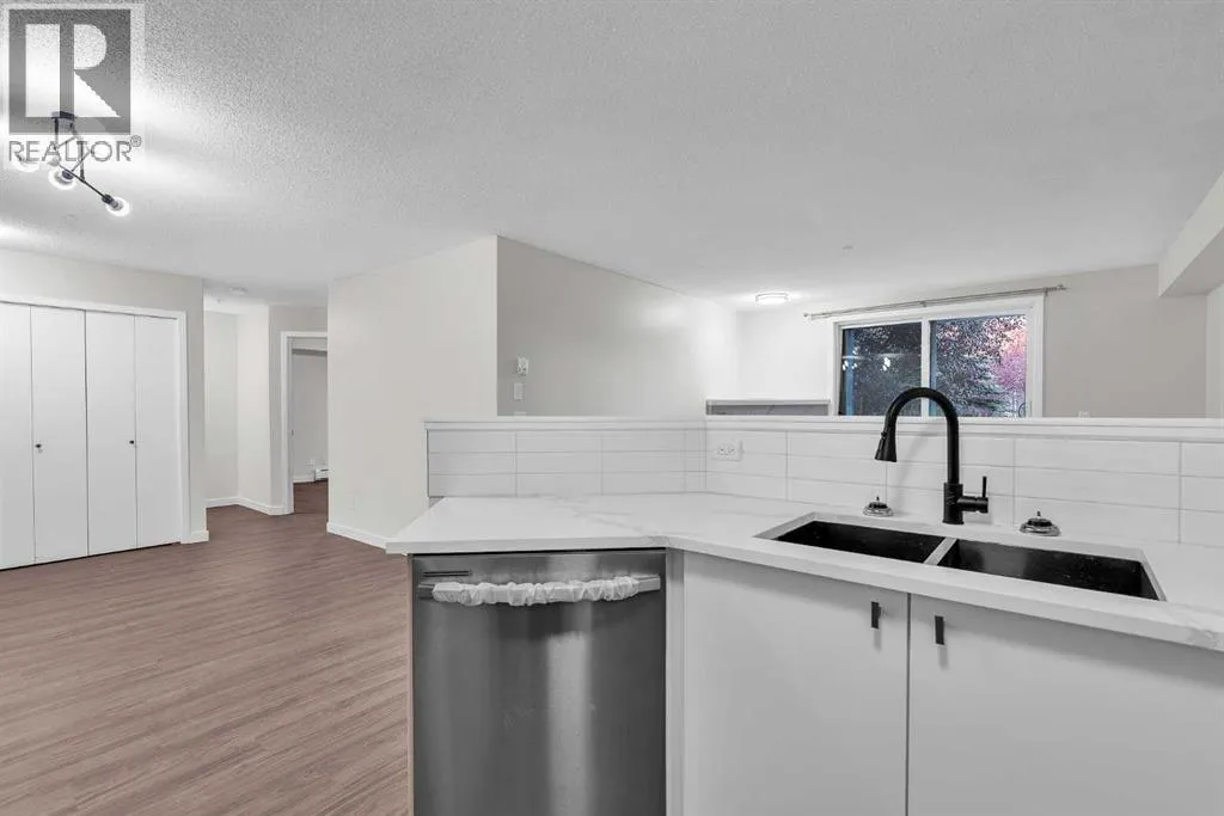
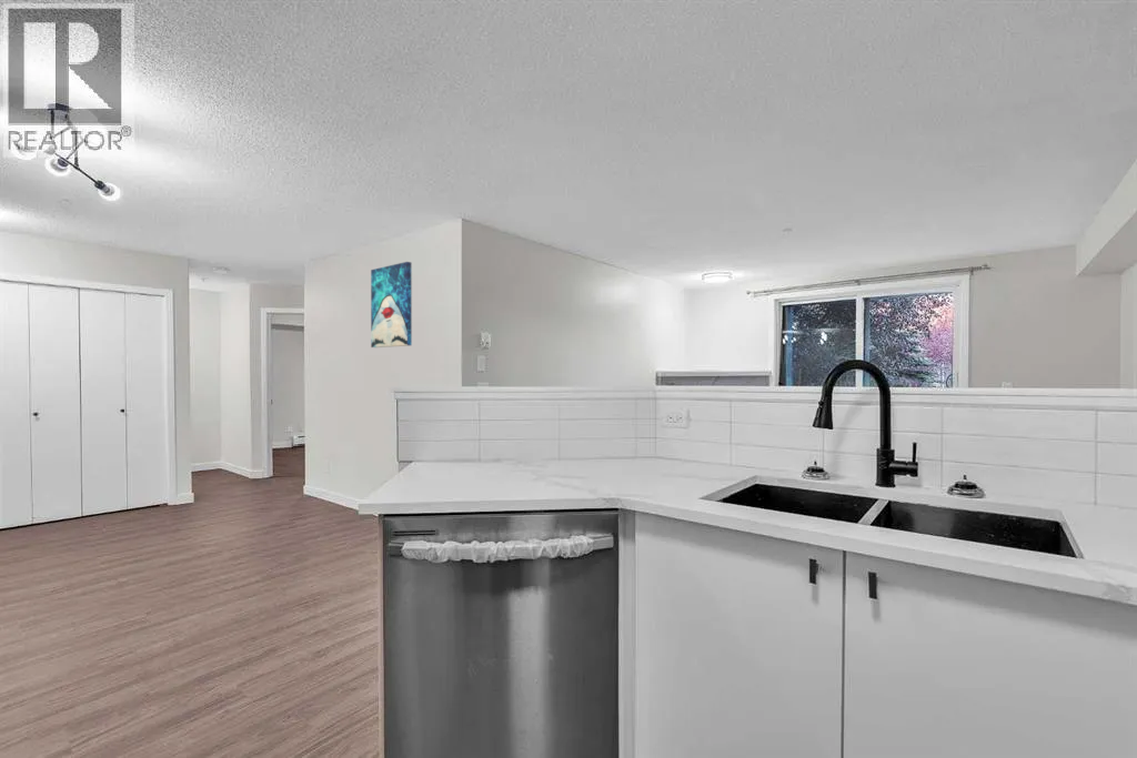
+ wall art [370,261,413,348]
